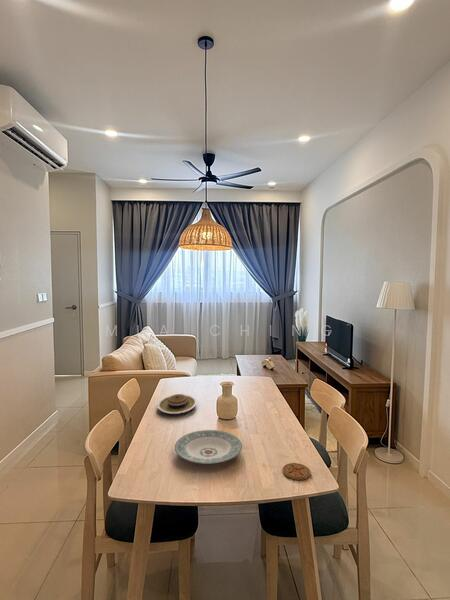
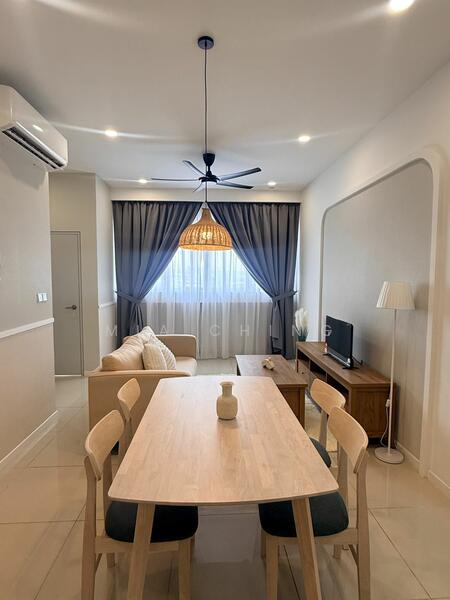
- plate [157,393,198,415]
- plate [174,429,243,465]
- coaster [282,462,312,481]
